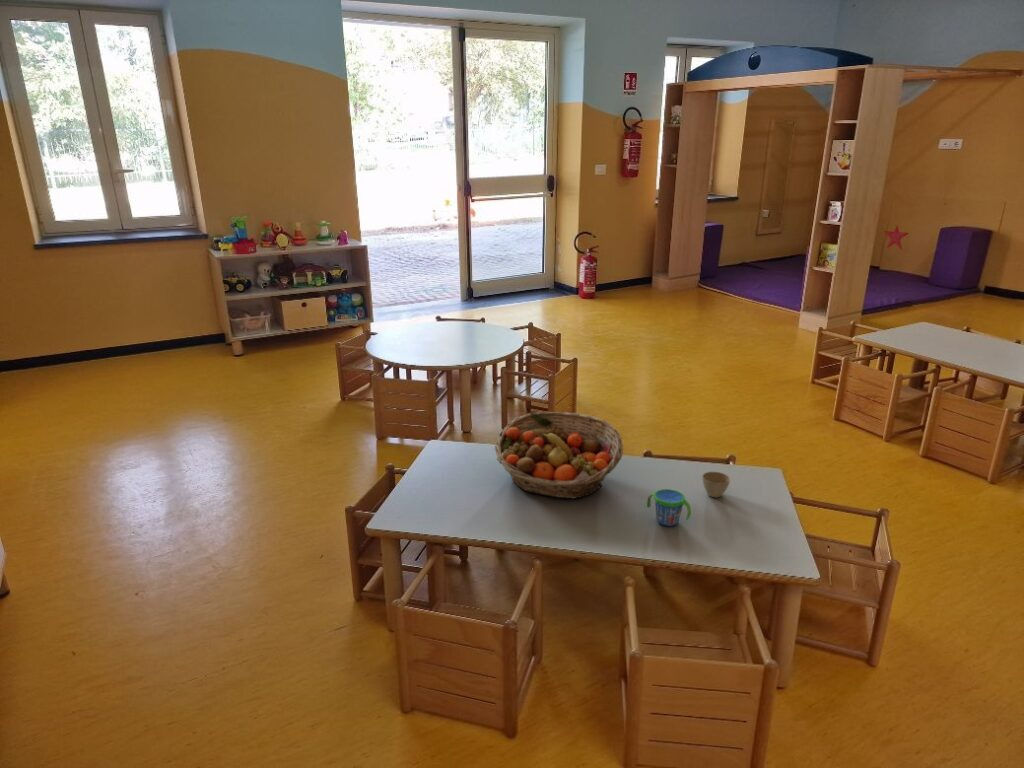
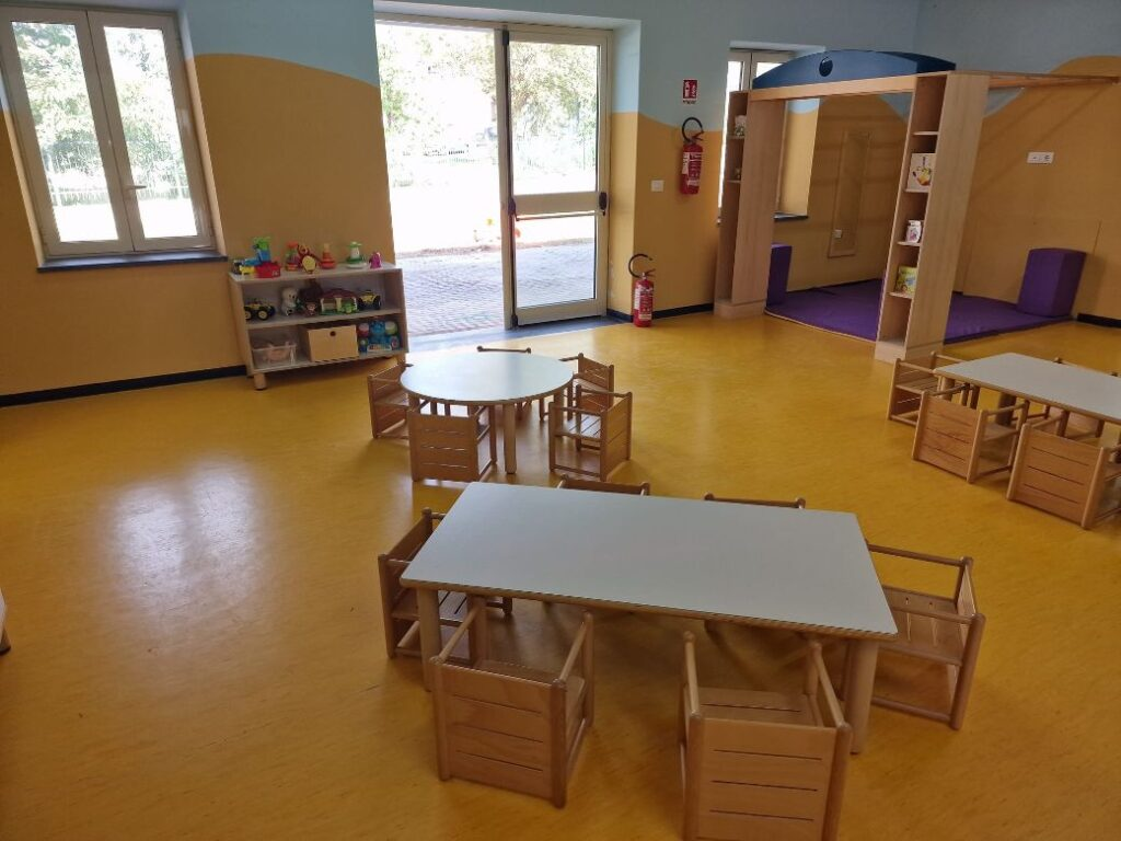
- decorative star [883,224,910,251]
- flower pot [701,471,731,498]
- fruit basket [494,411,624,499]
- snack cup [646,488,692,527]
